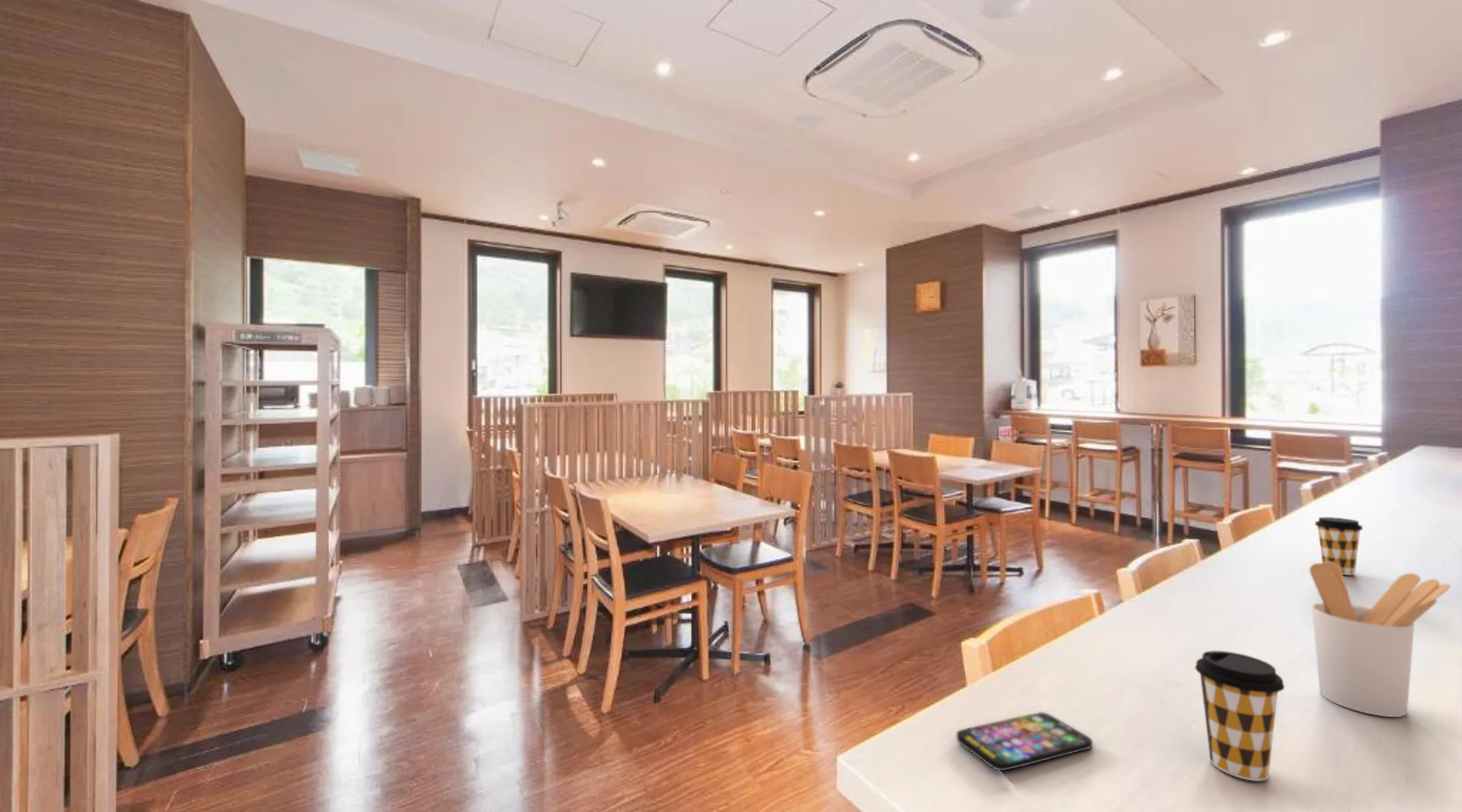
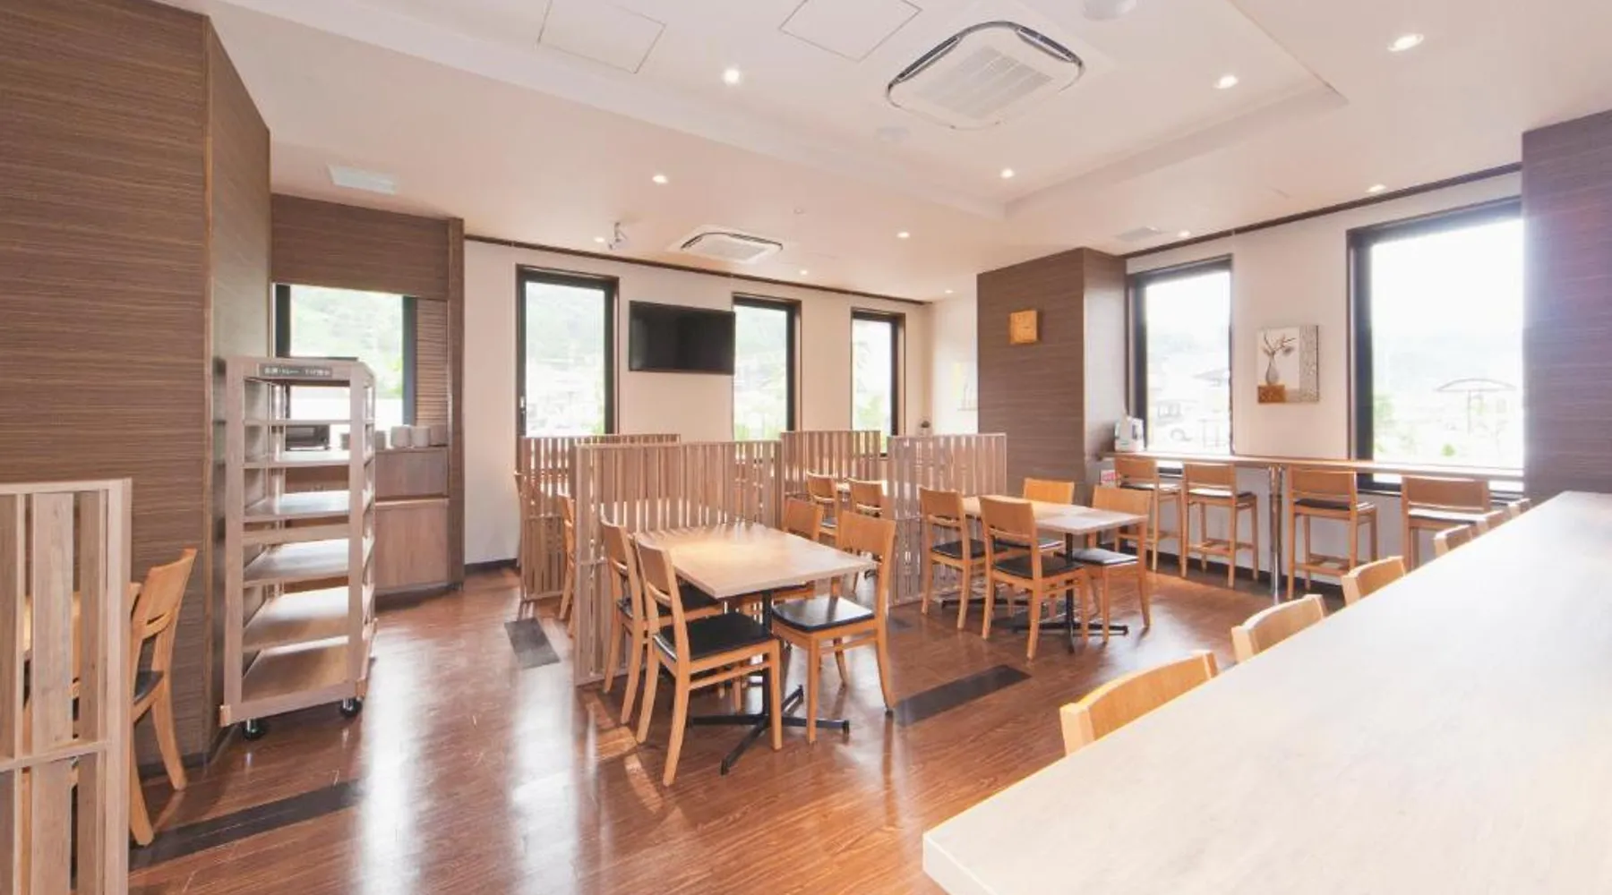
- coffee cup [1314,516,1364,576]
- smartphone [956,711,1093,771]
- coffee cup [1194,650,1285,782]
- utensil holder [1308,561,1451,718]
